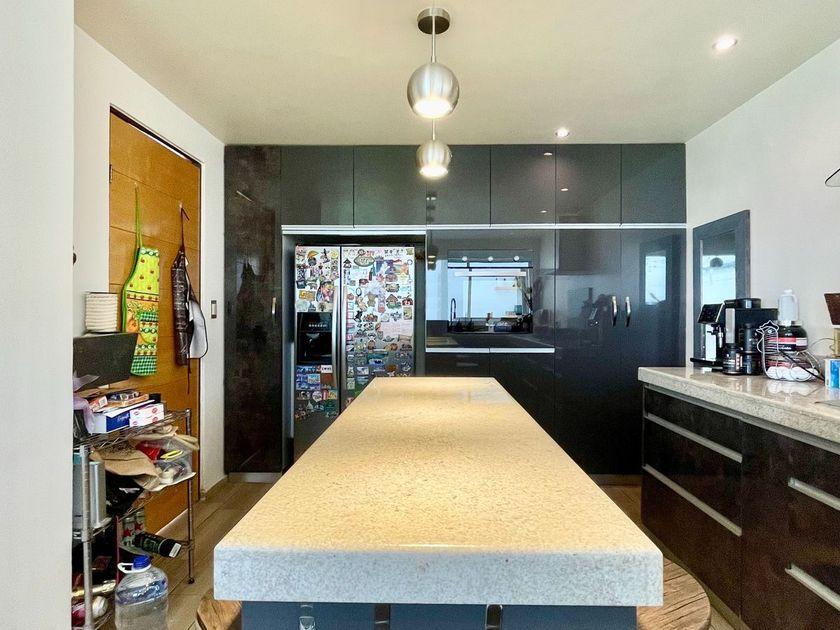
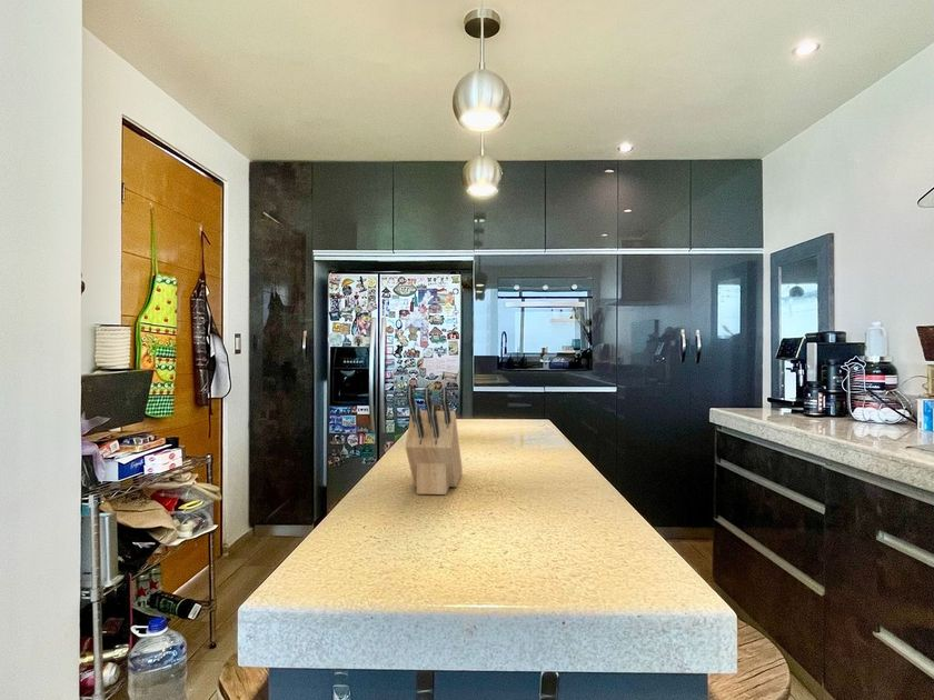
+ knife block [405,386,464,496]
